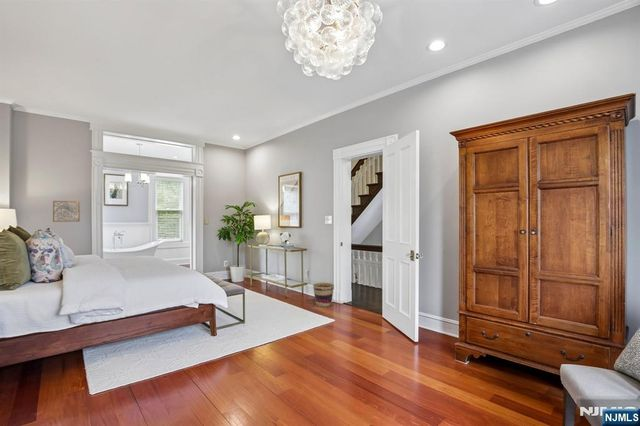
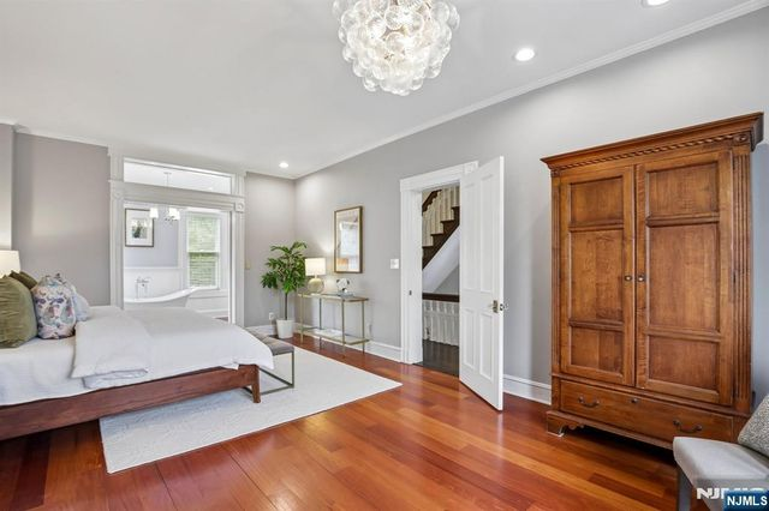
- basket [312,282,335,307]
- wall art [52,200,81,223]
